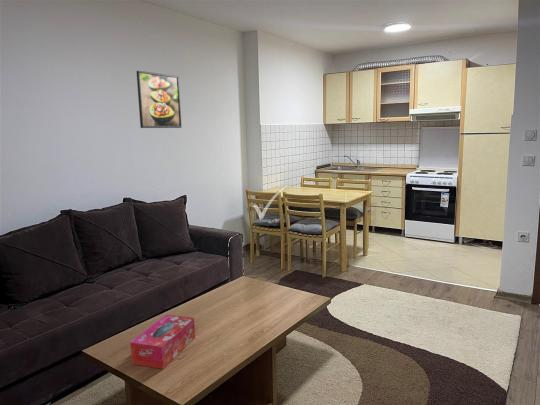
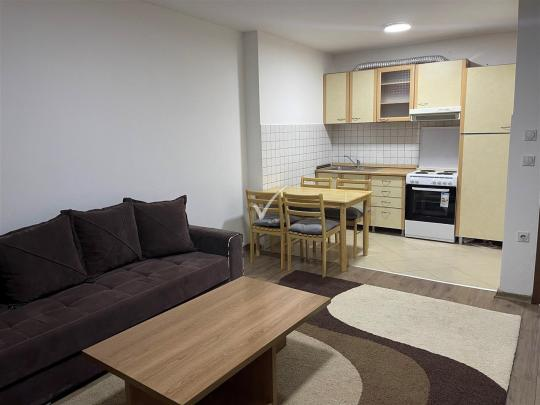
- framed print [136,70,183,129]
- tissue box [129,314,196,370]
